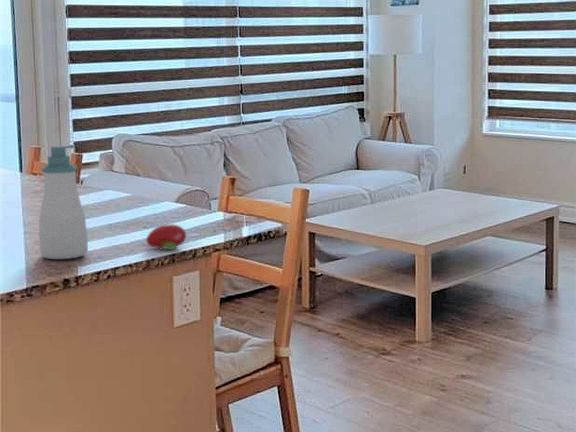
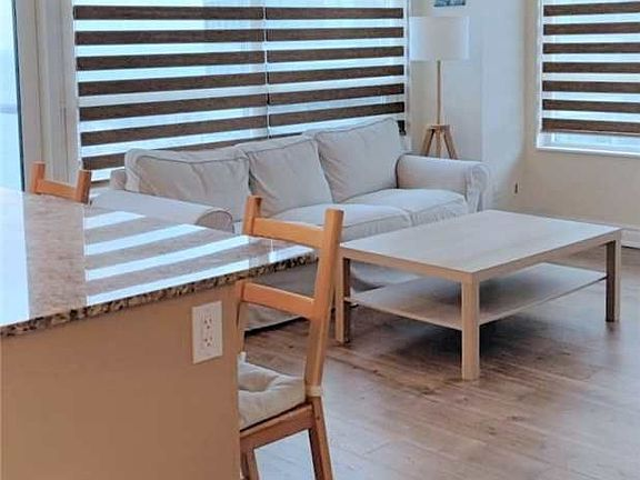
- fruit [145,223,187,251]
- soap bottle [38,144,89,260]
